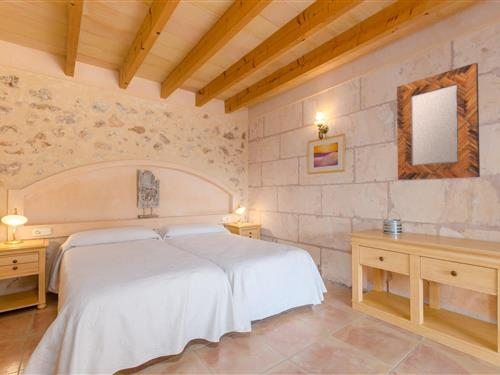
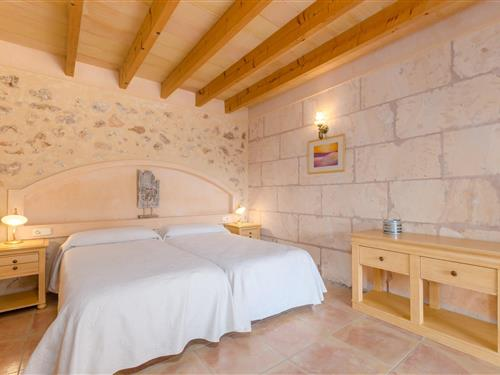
- home mirror [396,62,481,181]
